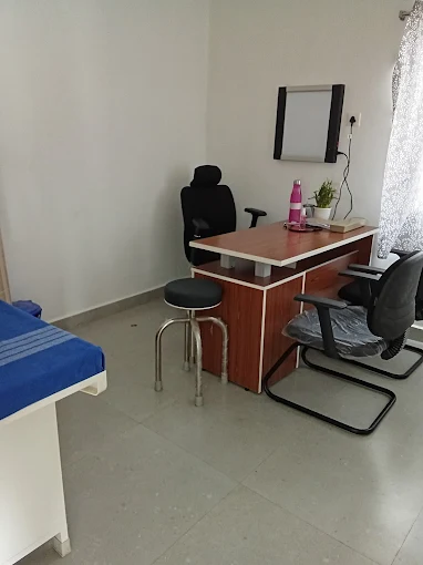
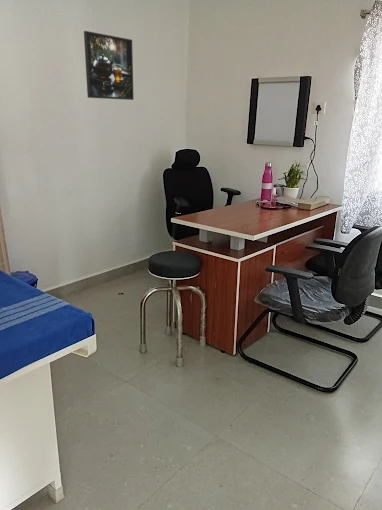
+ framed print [83,30,135,101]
